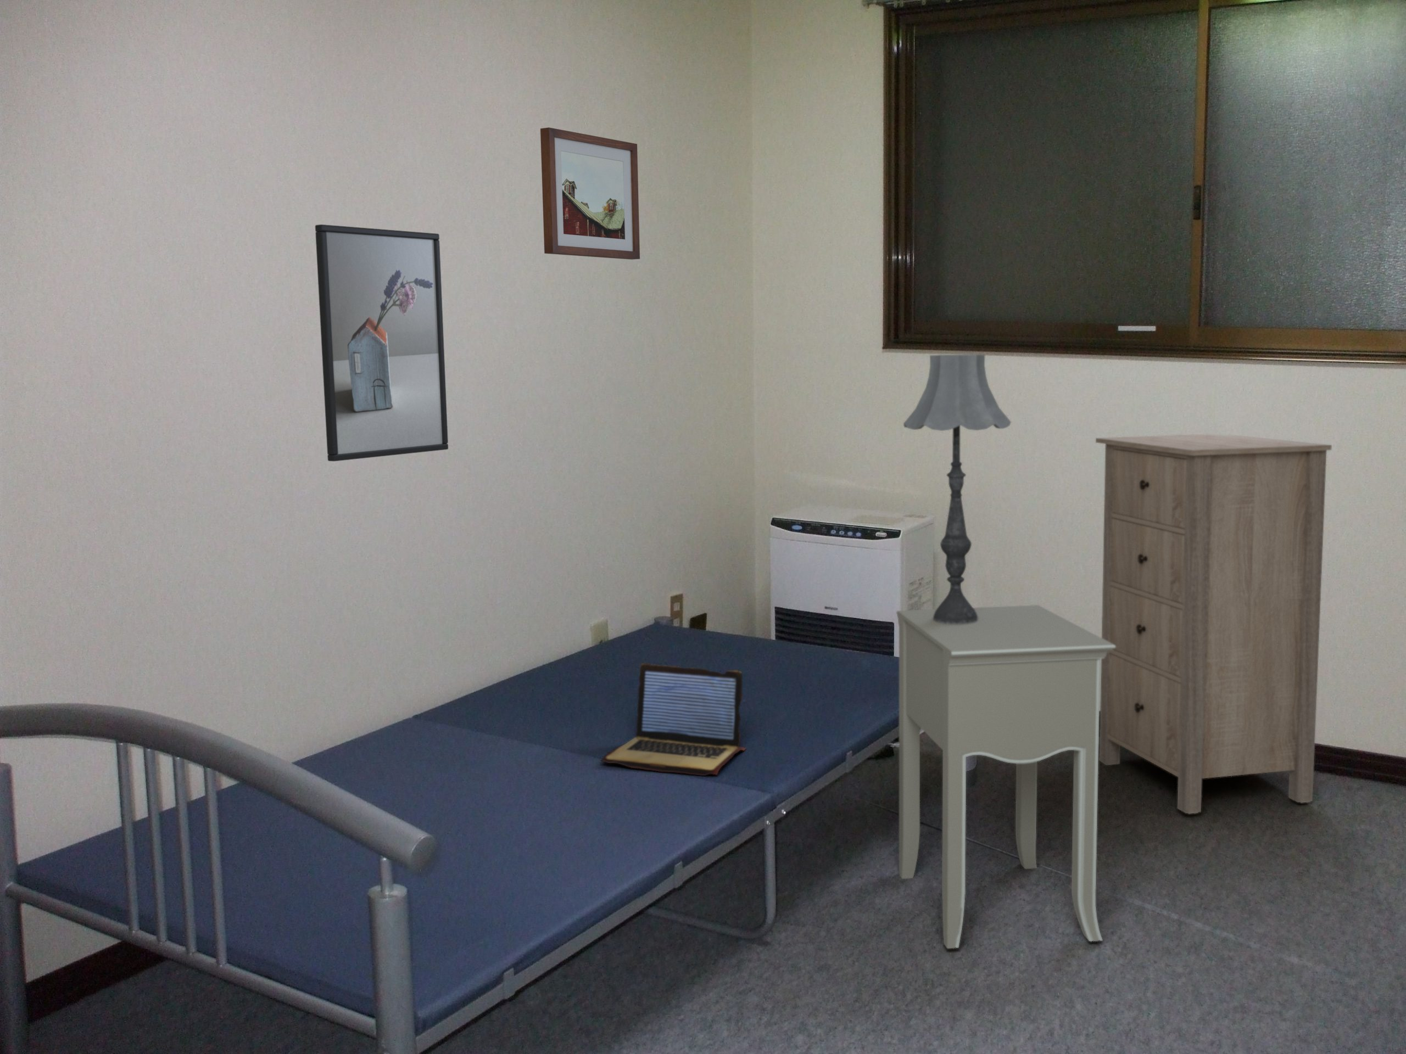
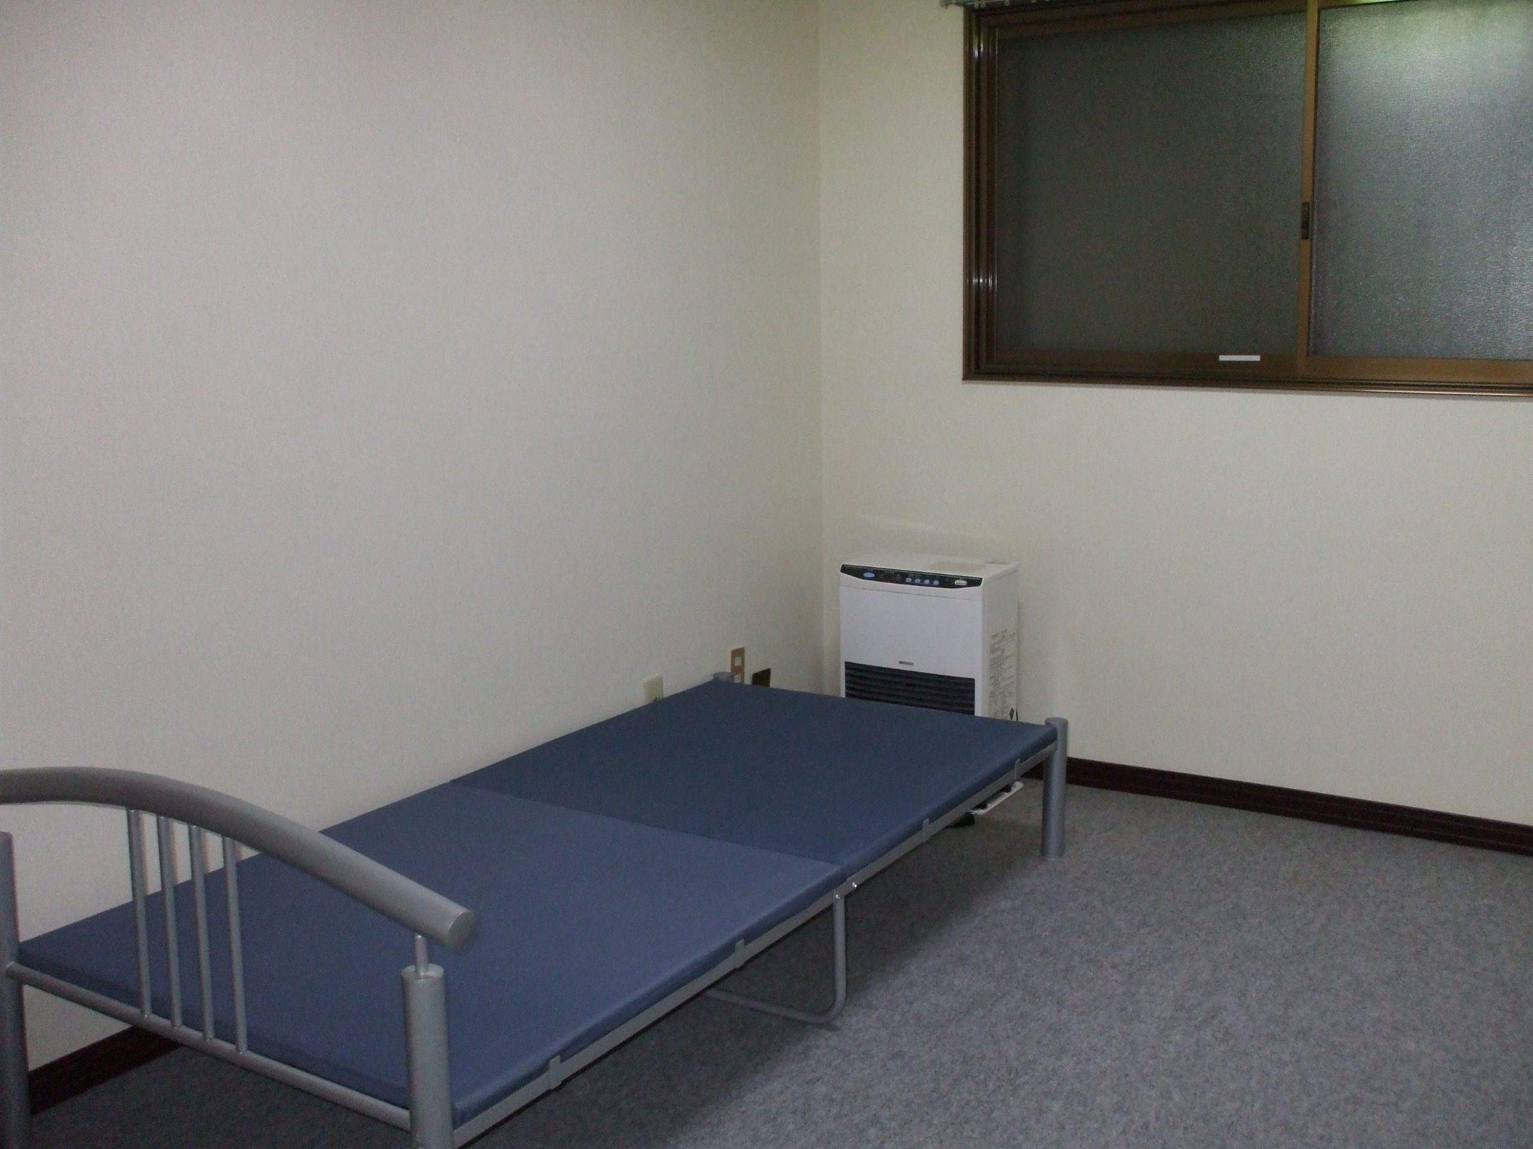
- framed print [314,224,448,462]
- storage cabinet [1095,434,1333,815]
- laptop [600,662,747,776]
- wall art [540,127,640,260]
- nightstand [897,604,1116,949]
- table lamp [903,353,1012,624]
